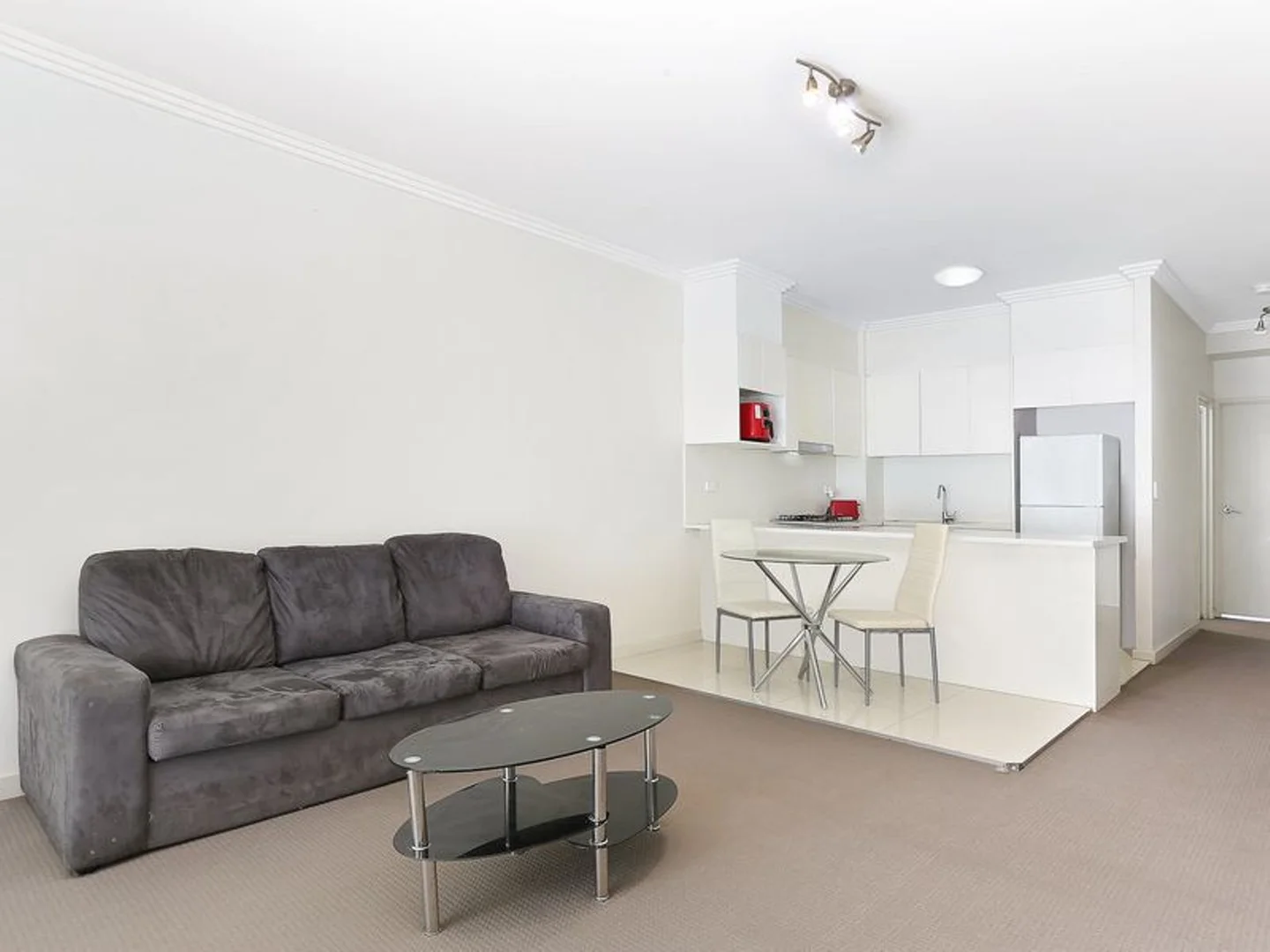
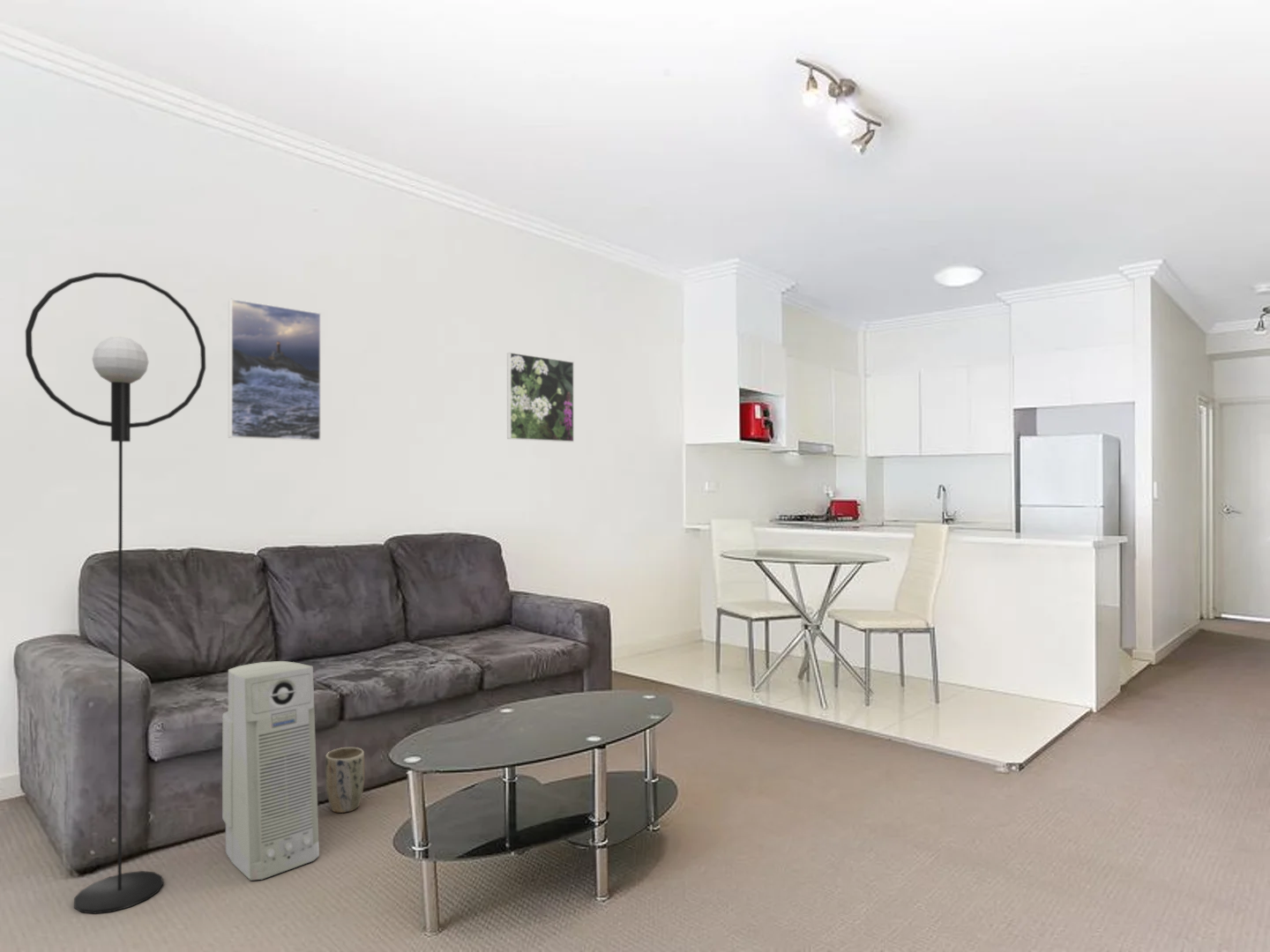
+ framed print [506,352,575,443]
+ air purifier [221,660,320,881]
+ plant pot [325,747,365,814]
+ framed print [228,298,322,442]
+ floor lamp [25,271,206,915]
